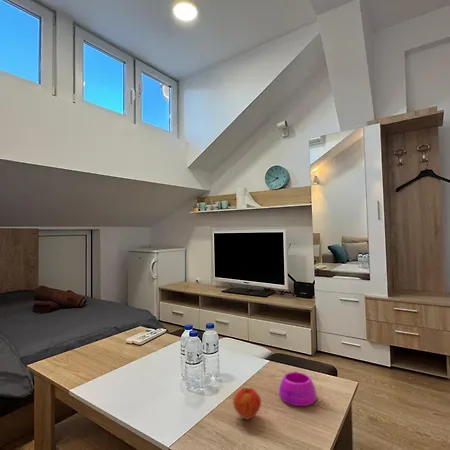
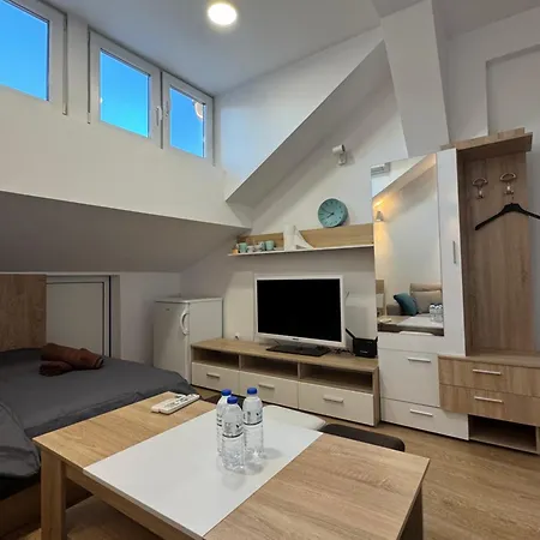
- fruit [232,386,262,421]
- bowl [278,370,318,407]
